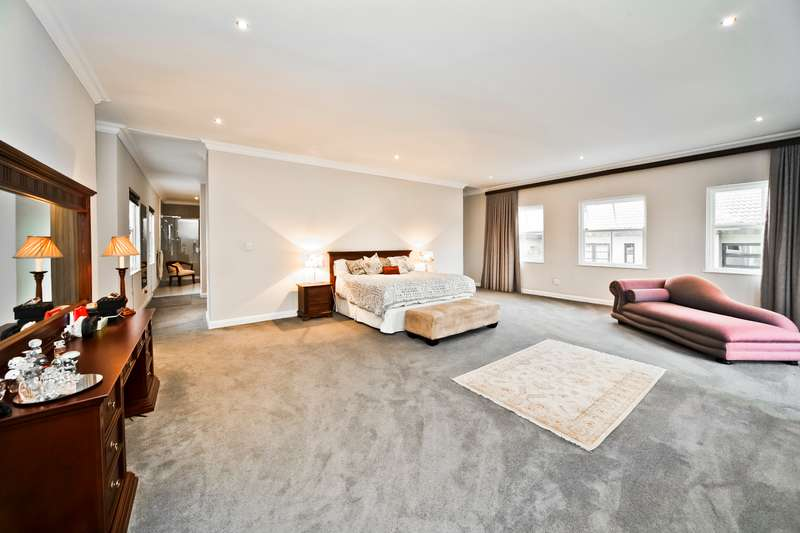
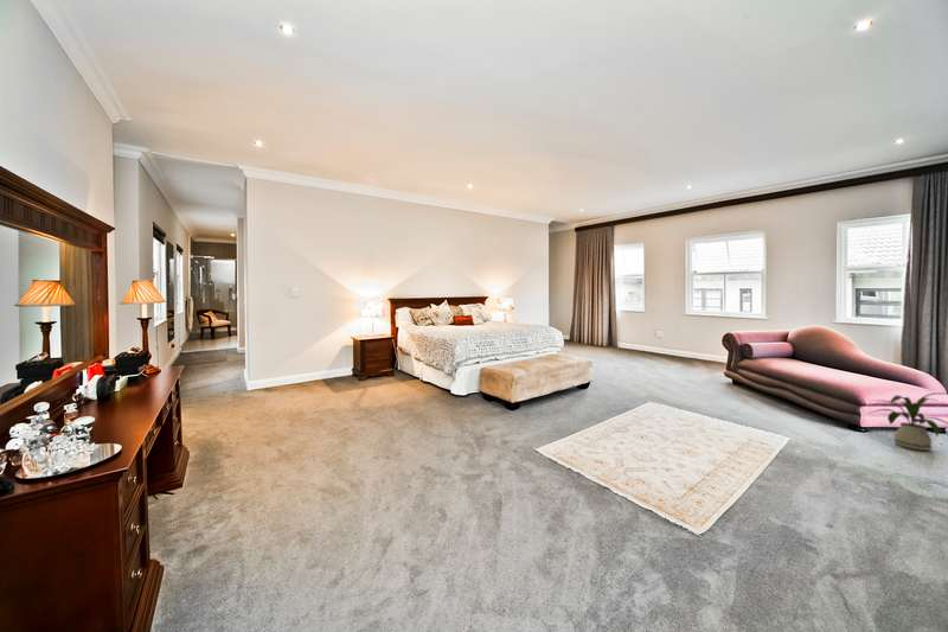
+ house plant [866,391,948,452]
